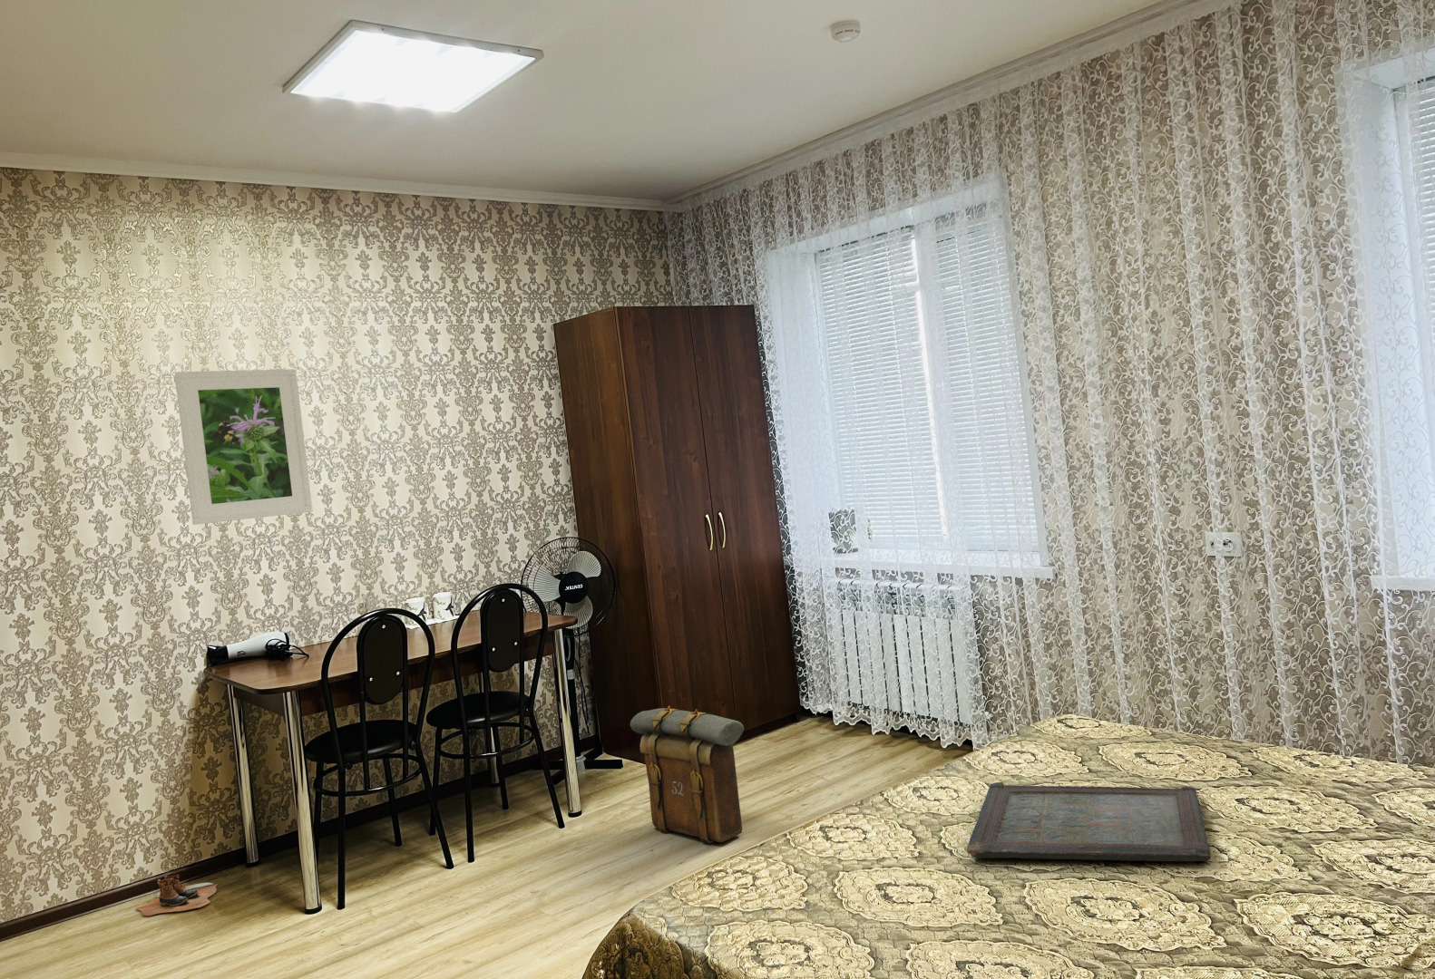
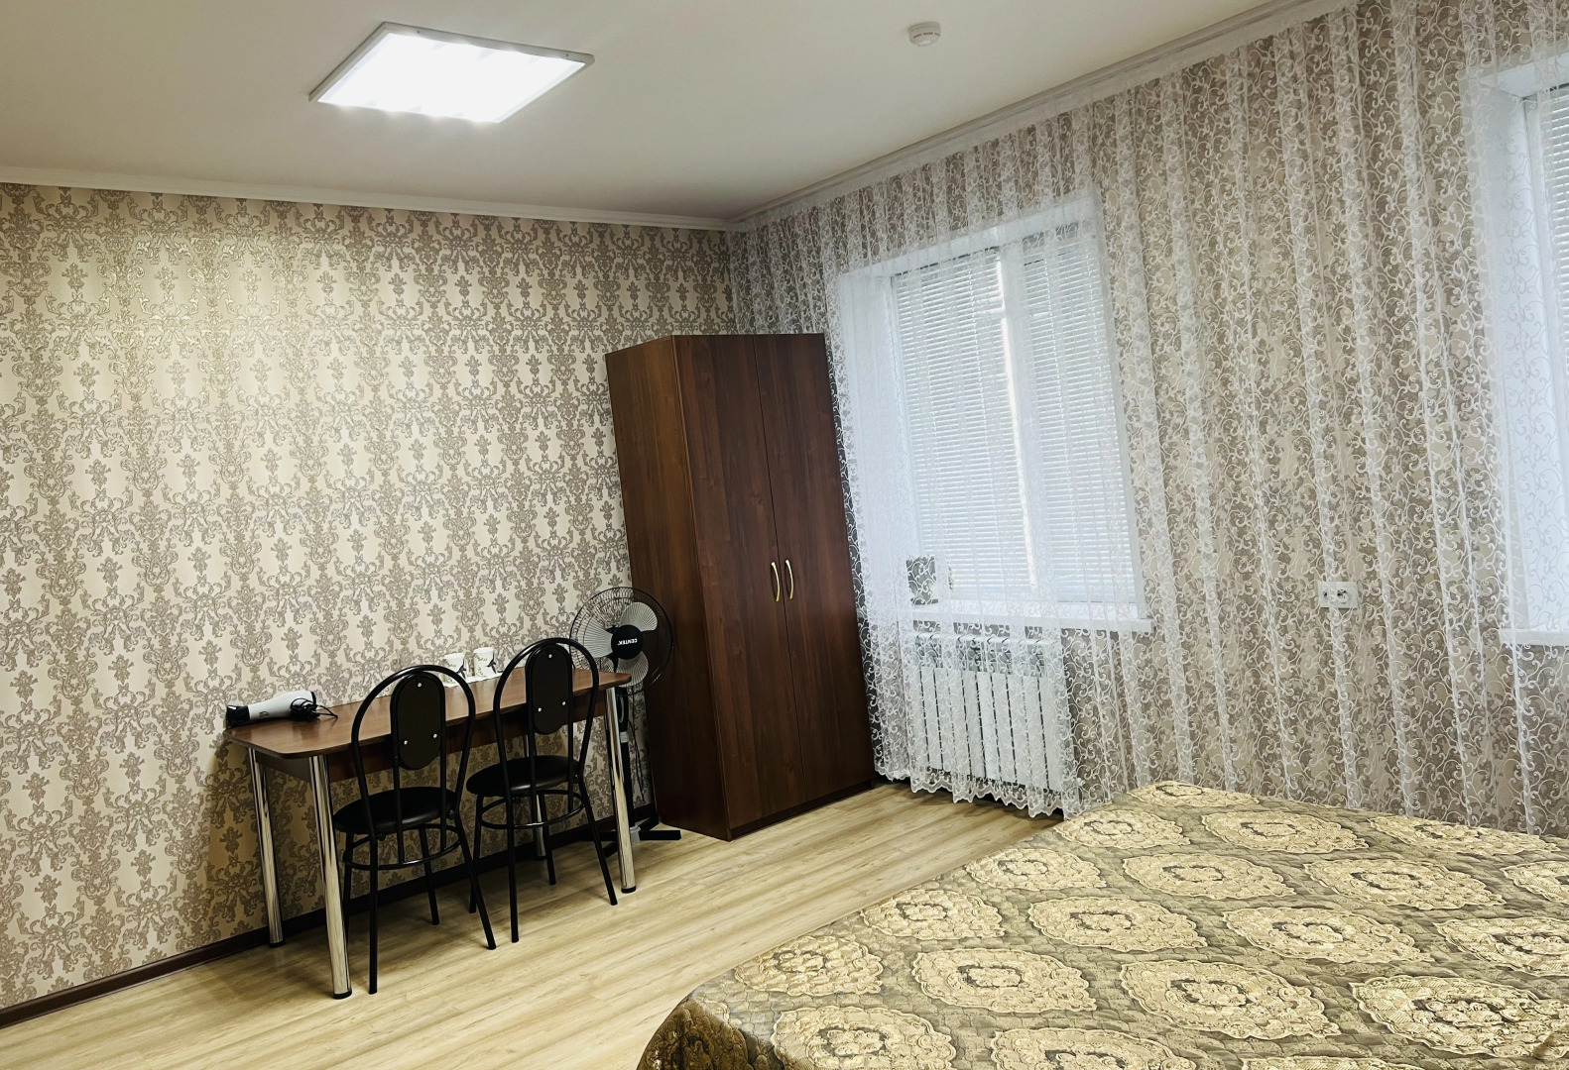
- backpack [629,705,745,845]
- boots [135,873,218,917]
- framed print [174,368,314,525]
- serving tray [966,782,1211,862]
